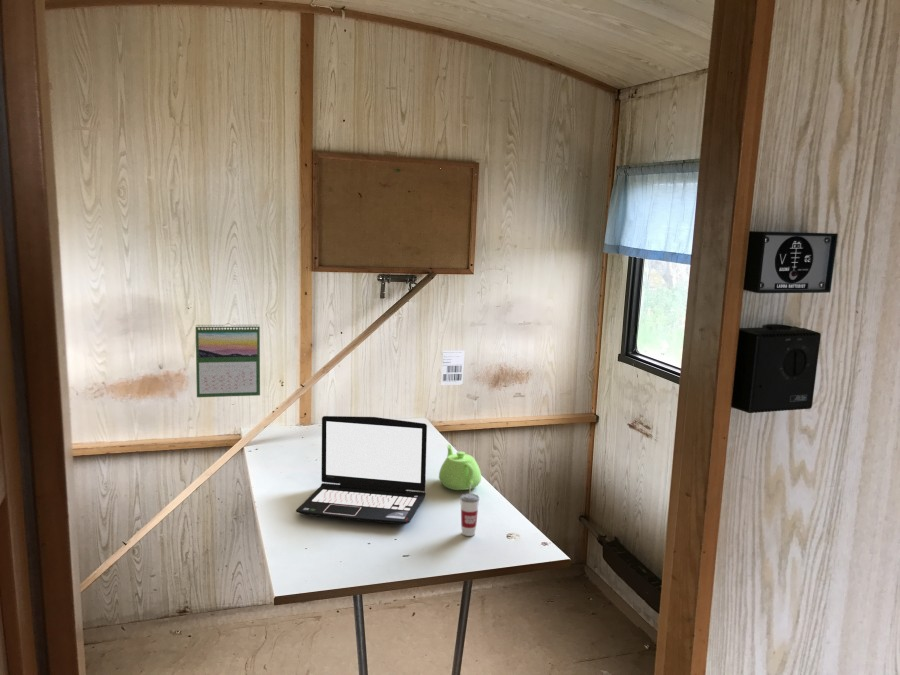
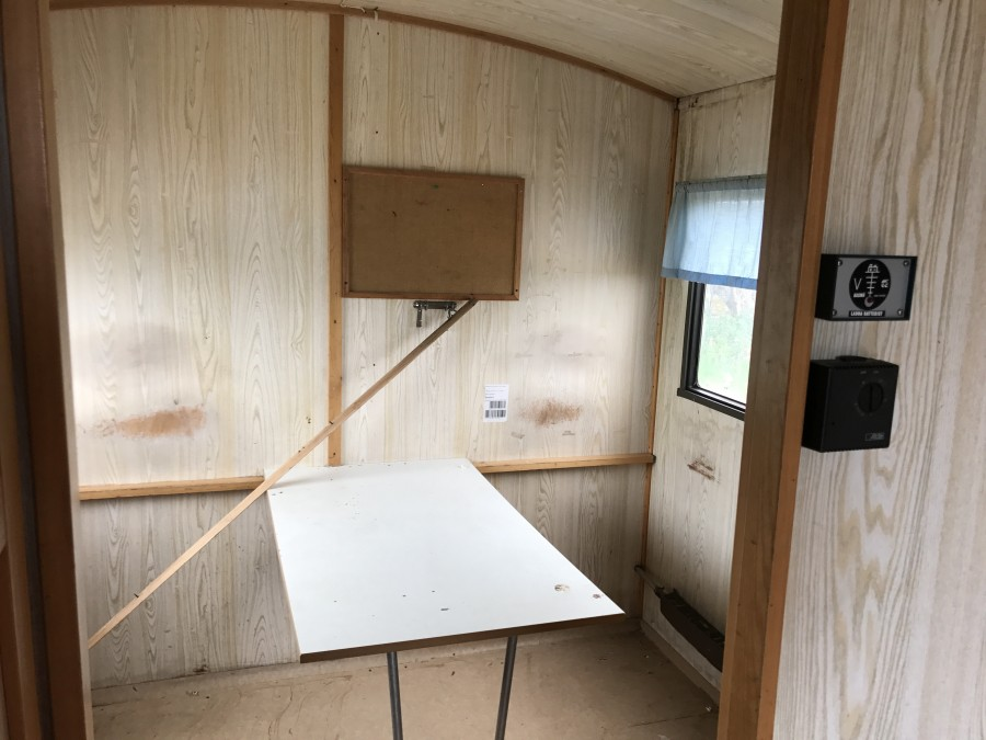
- laptop [295,415,428,525]
- teapot [438,444,482,491]
- cup [459,483,480,537]
- calendar [195,322,261,398]
